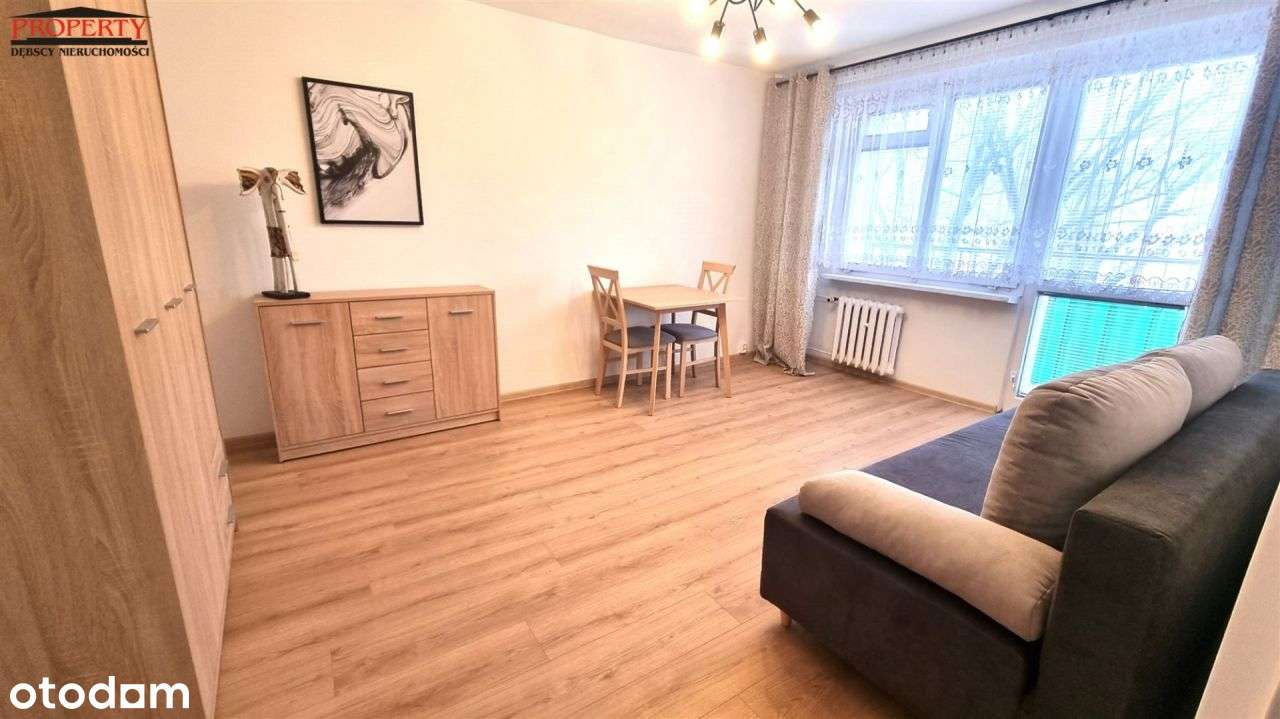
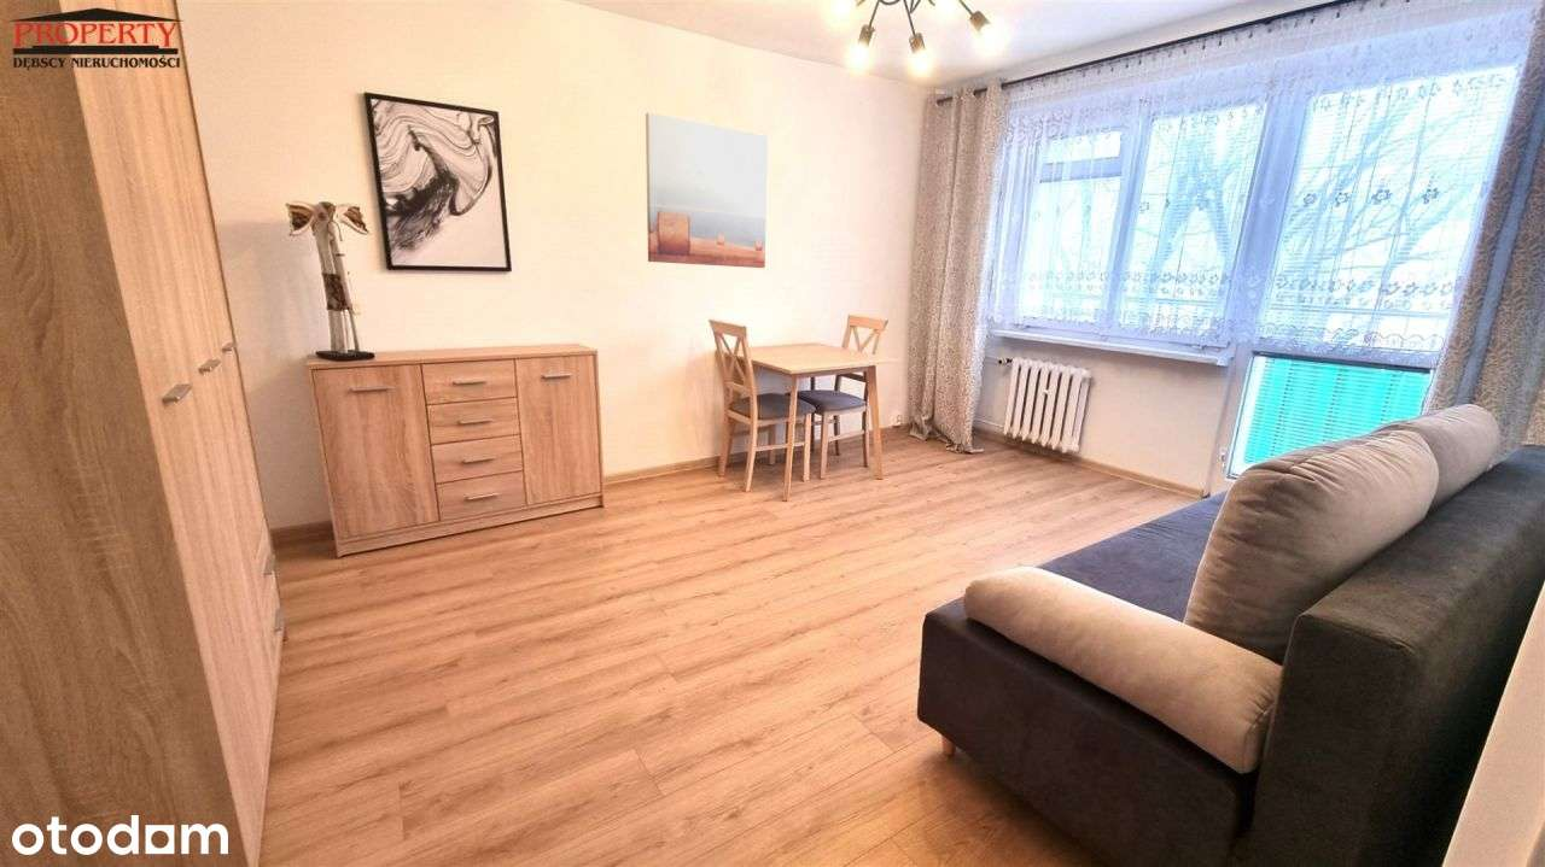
+ wall art [645,112,769,269]
